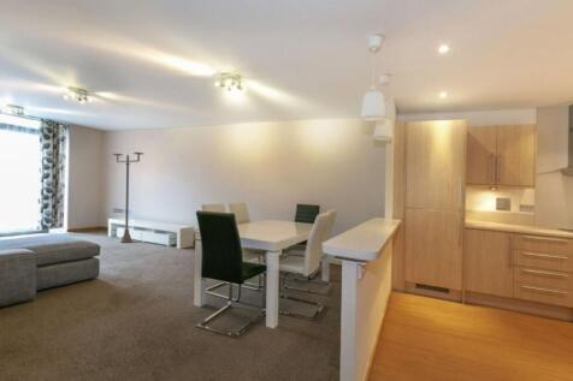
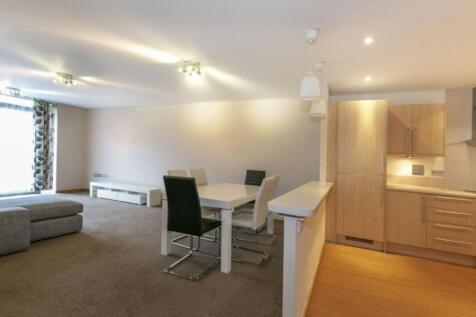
- floor lamp [111,151,144,244]
